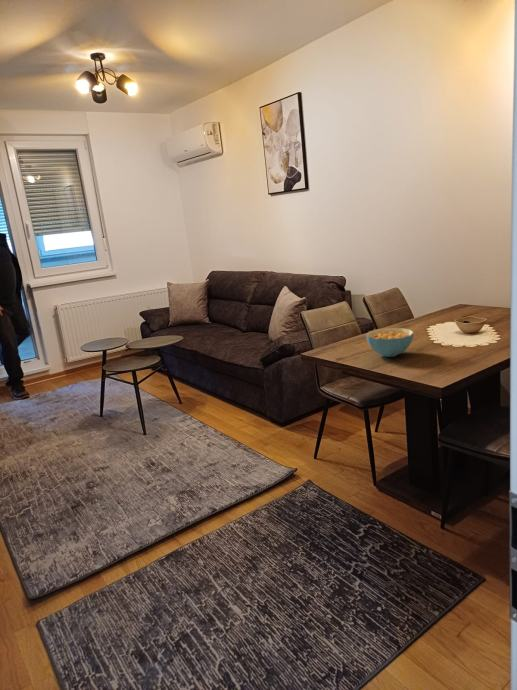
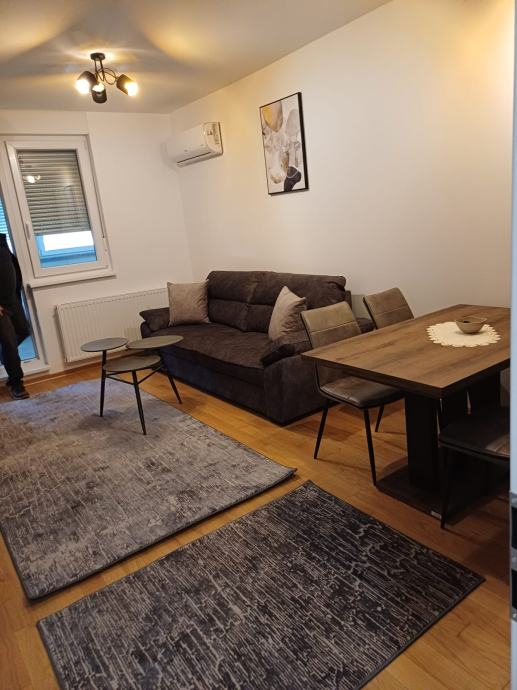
- cereal bowl [365,327,415,358]
